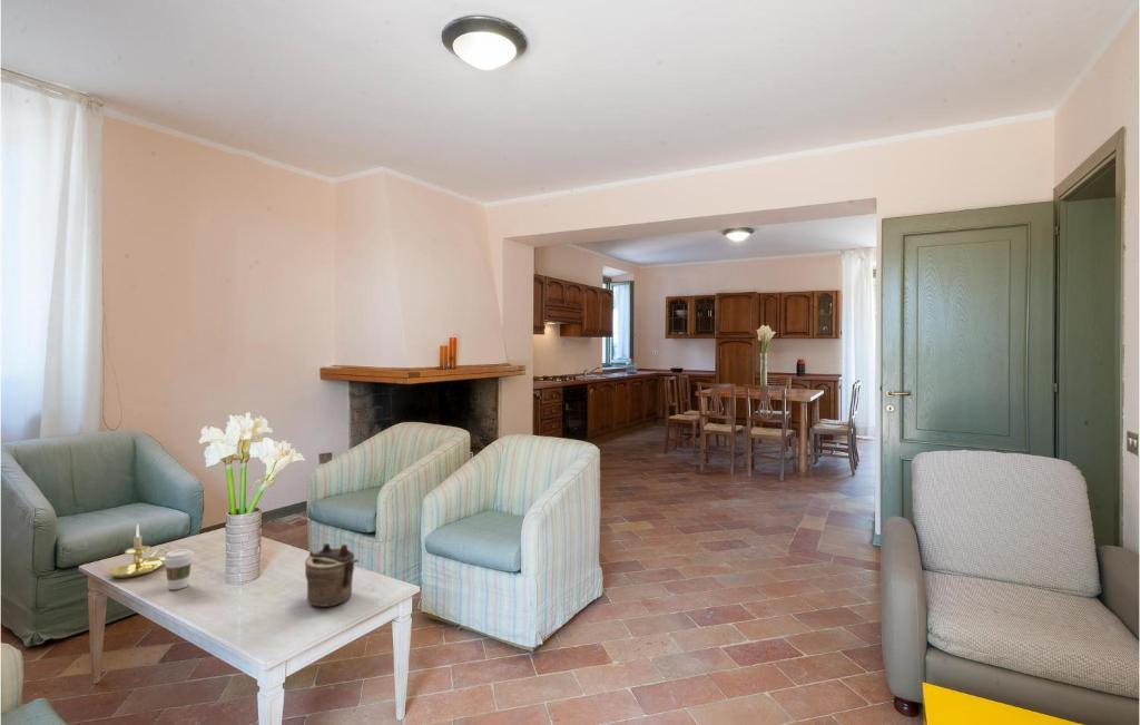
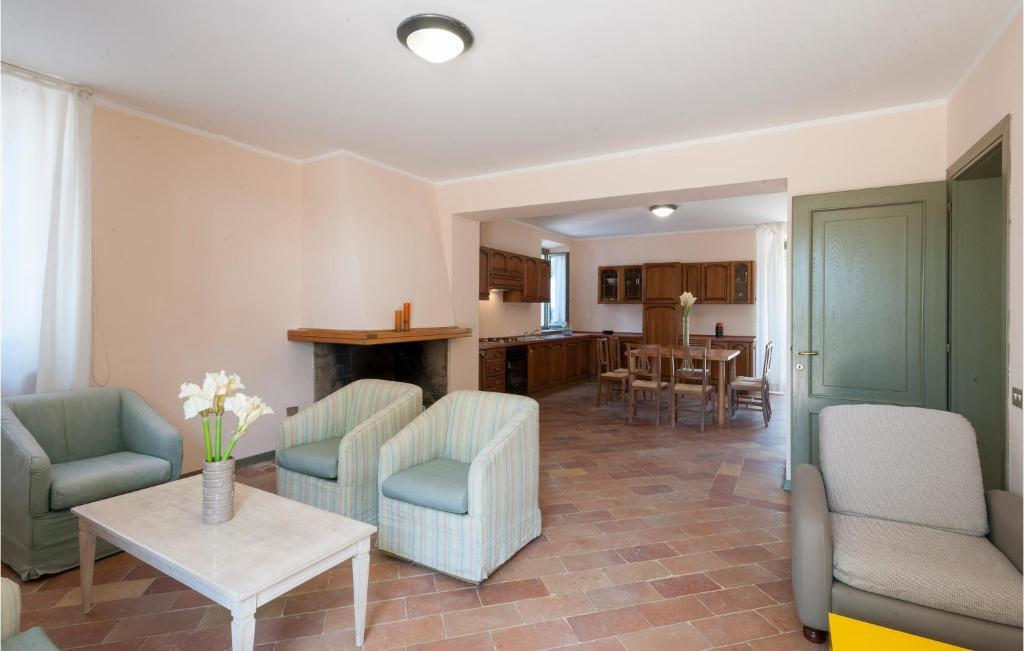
- candle holder [108,523,170,579]
- teapot [304,542,360,608]
- coffee cup [163,548,195,590]
